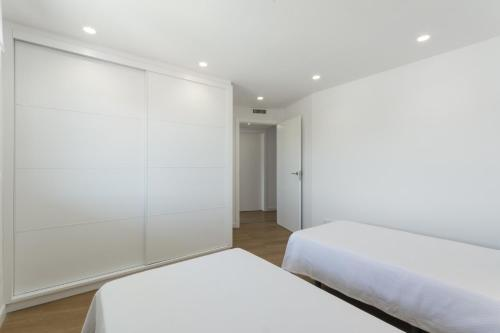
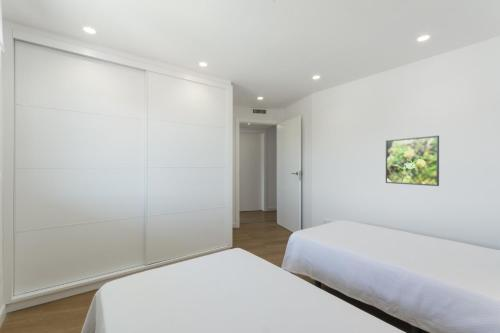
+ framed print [385,135,440,187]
